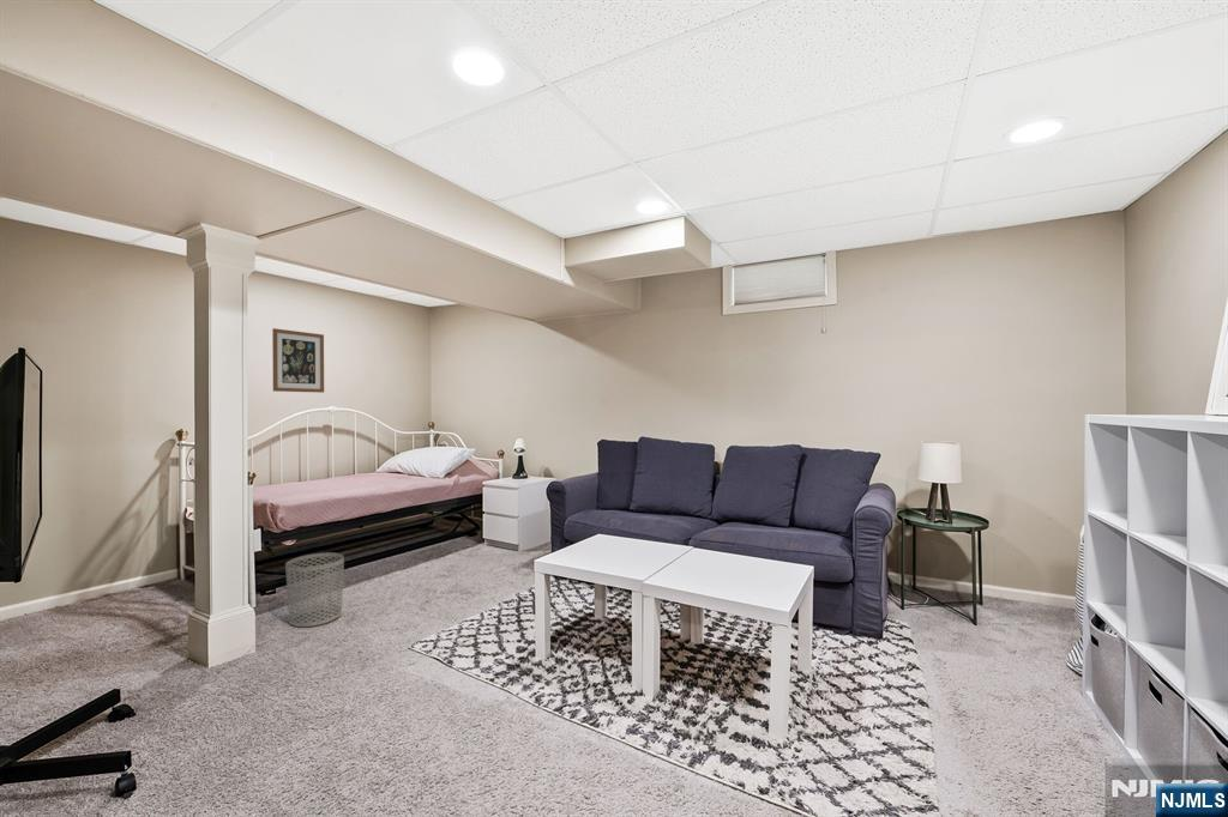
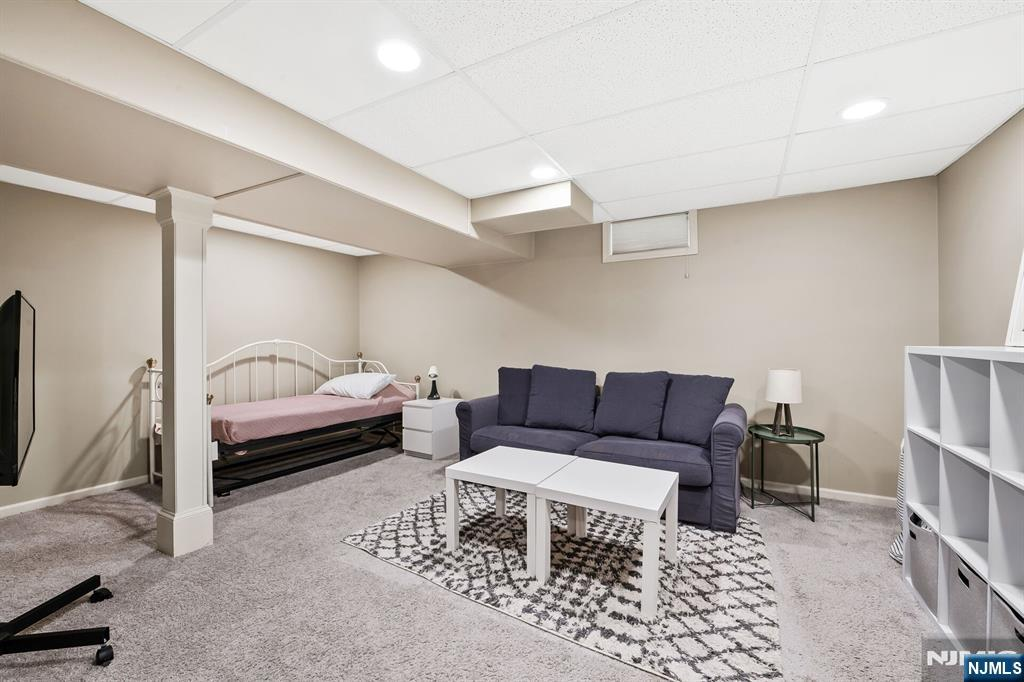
- wall art [271,327,325,394]
- waste bin [284,552,345,628]
